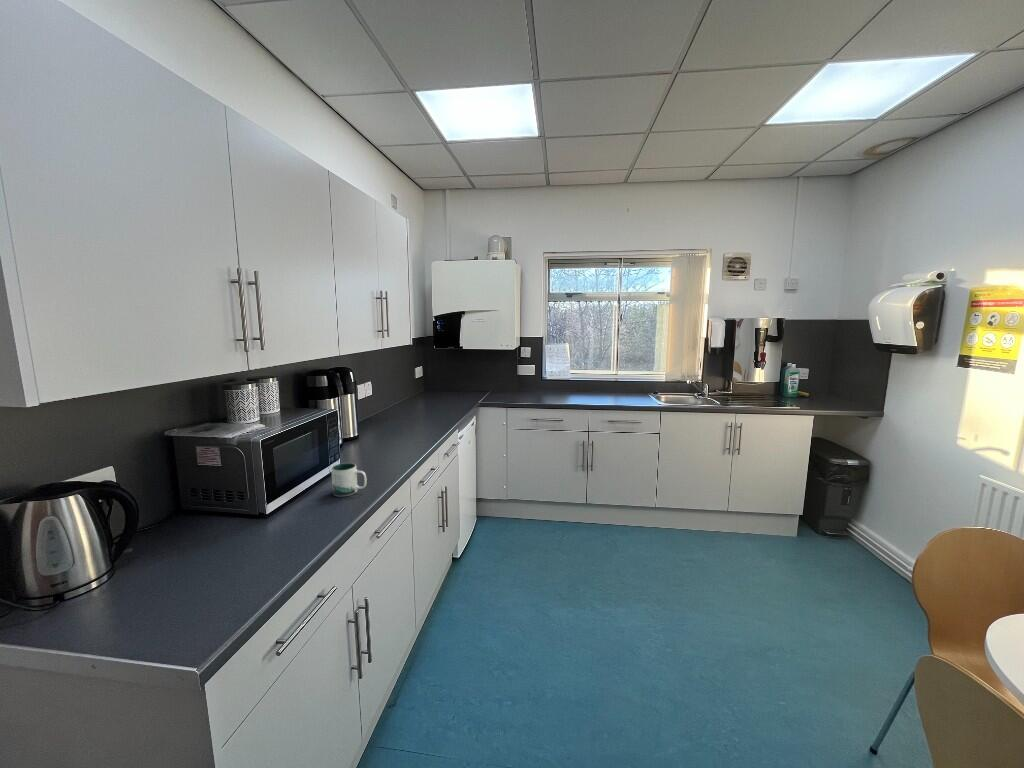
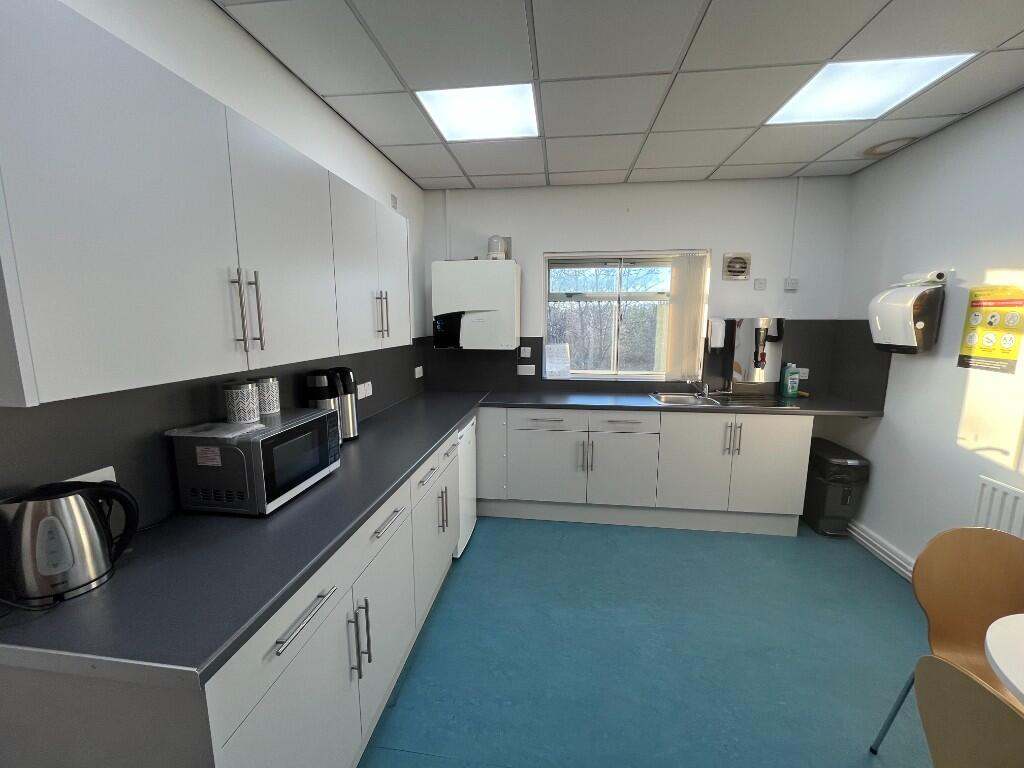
- mug [330,462,368,497]
